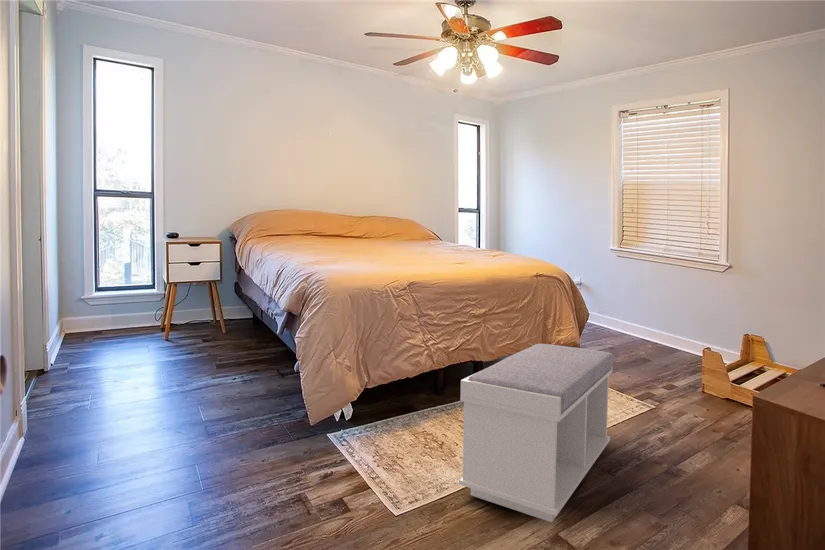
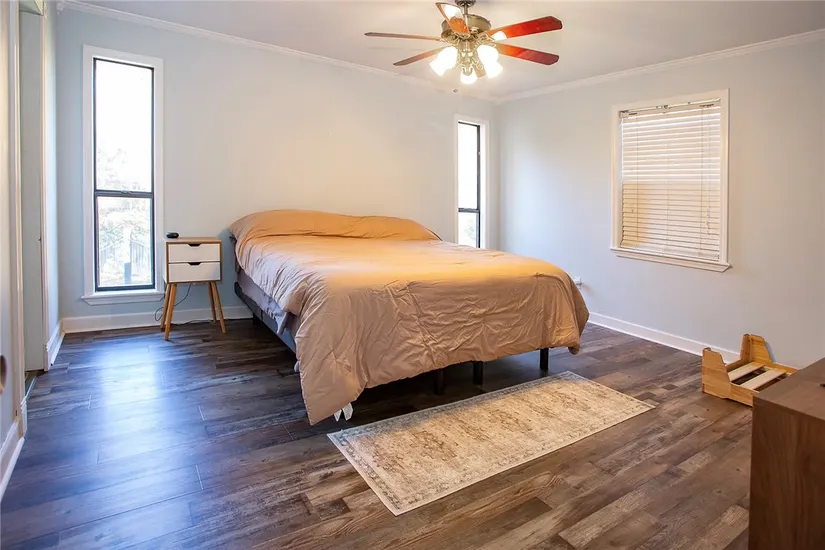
- bench [458,343,614,523]
